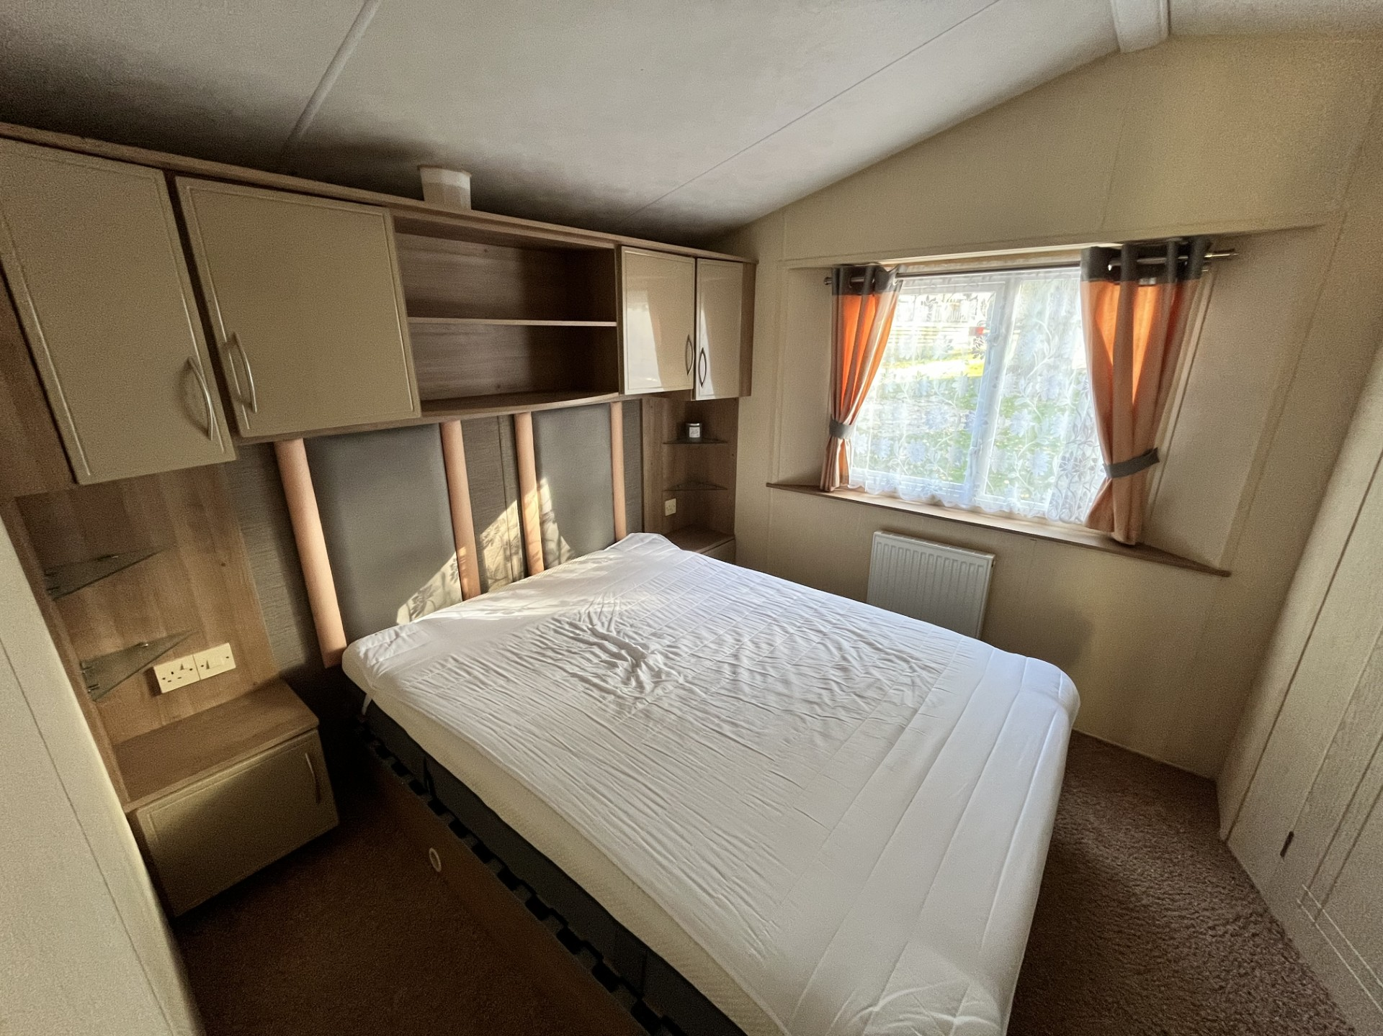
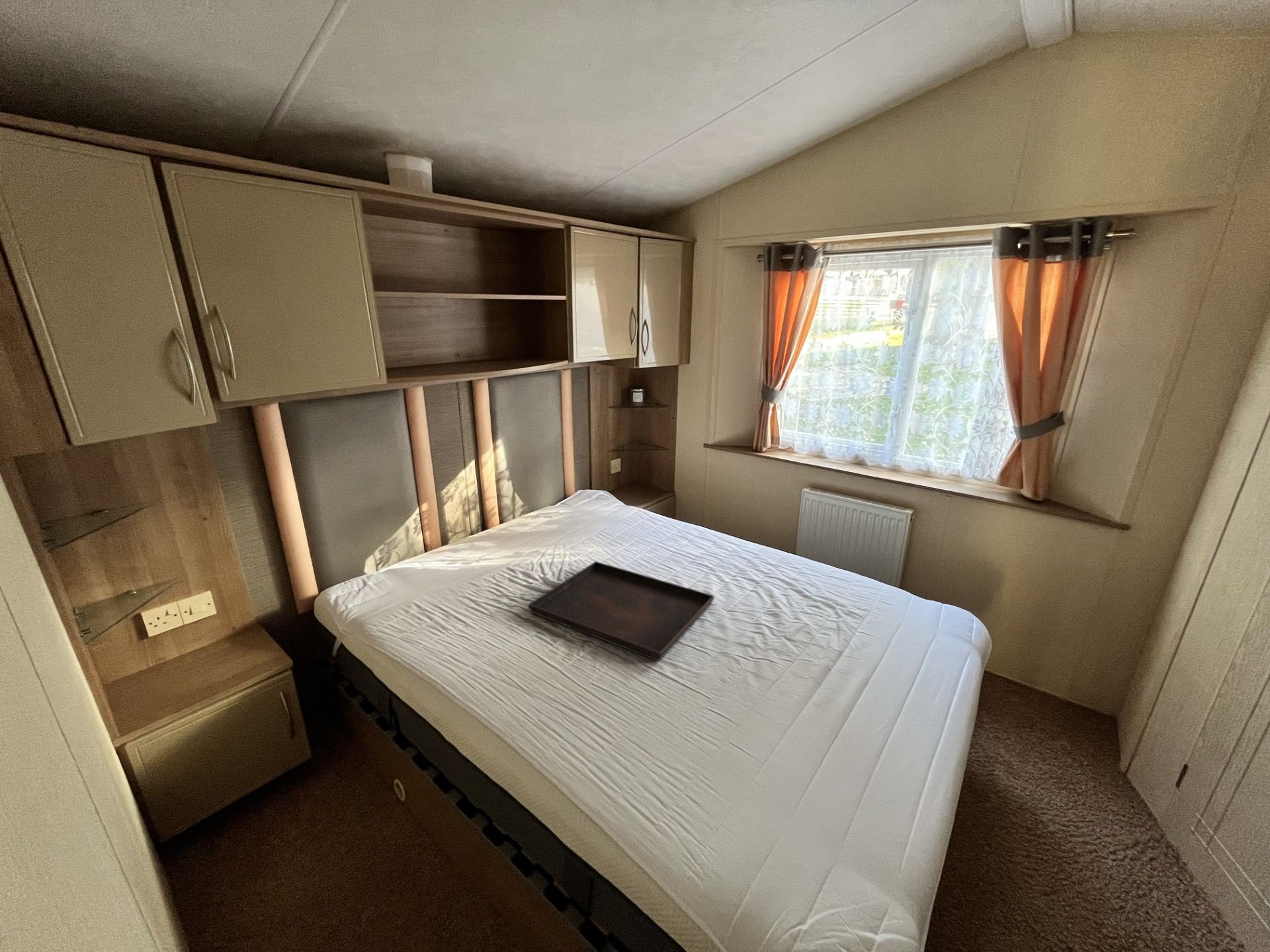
+ serving tray [527,561,715,662]
